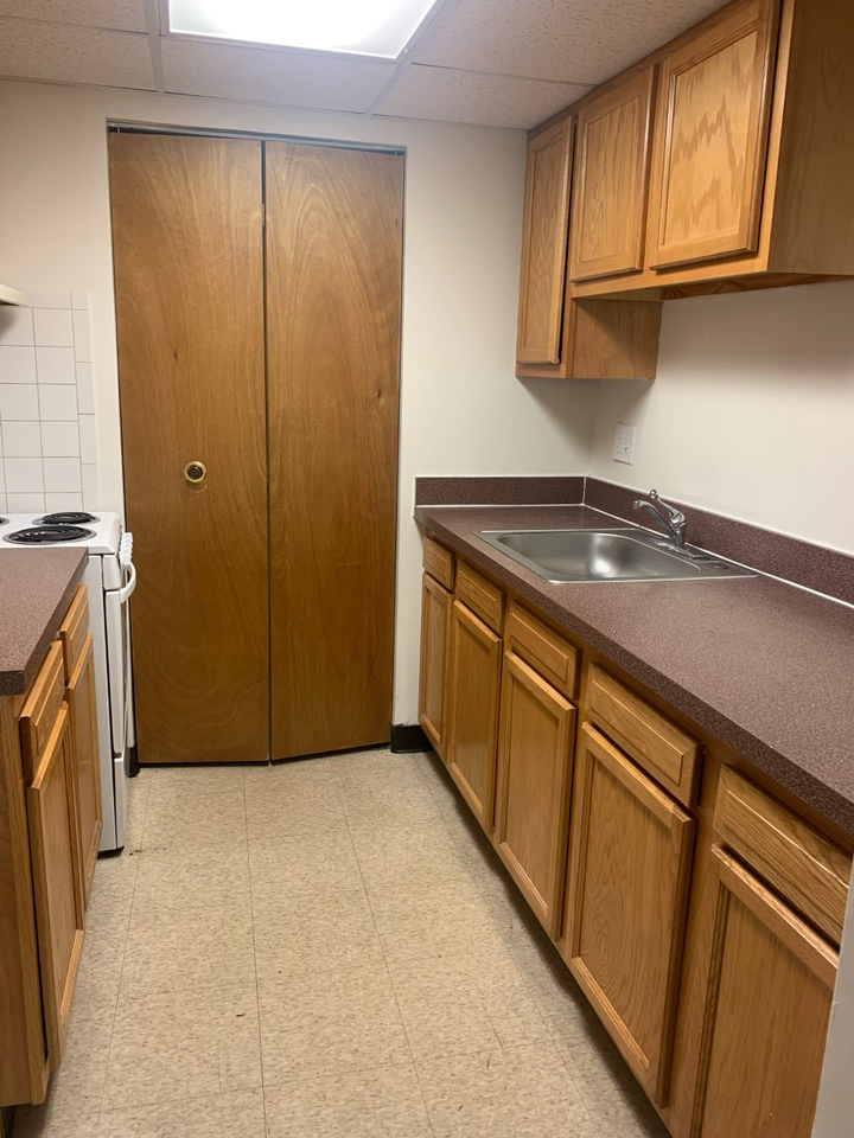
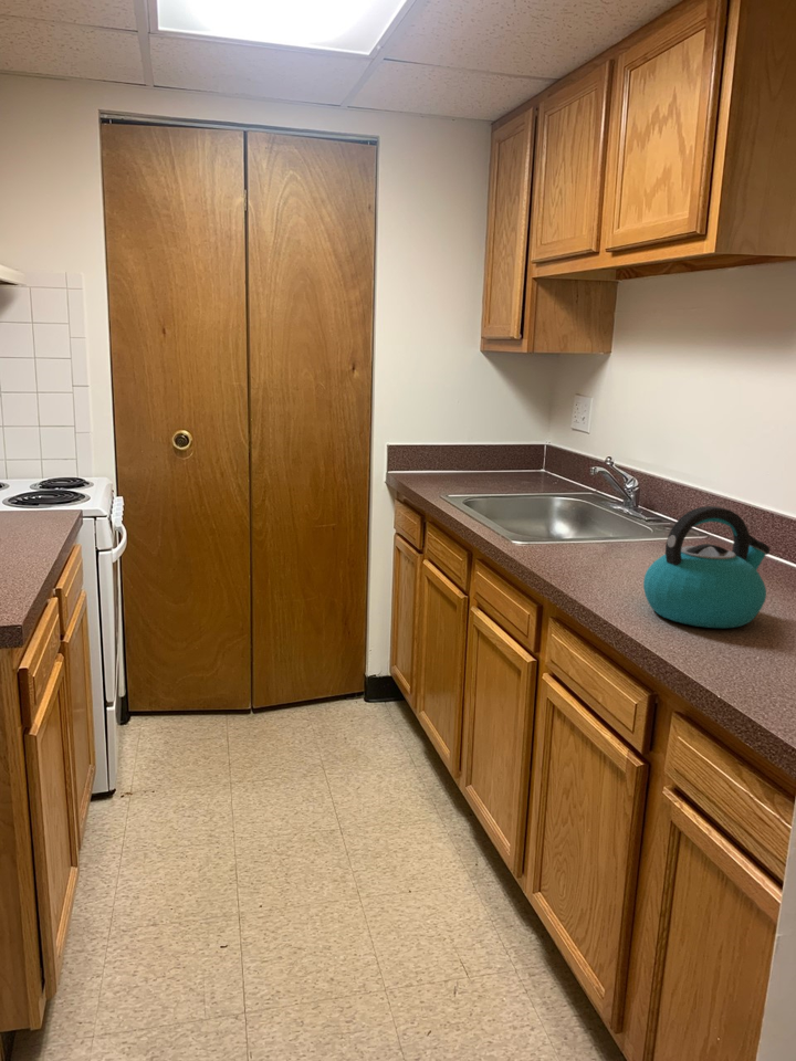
+ kettle [642,505,772,629]
